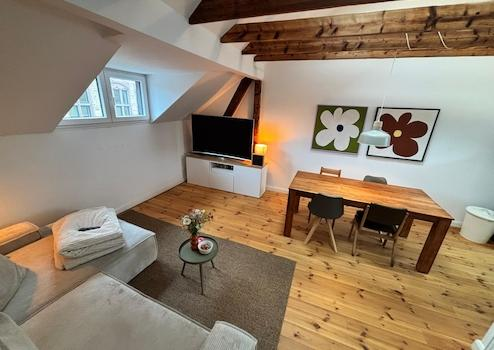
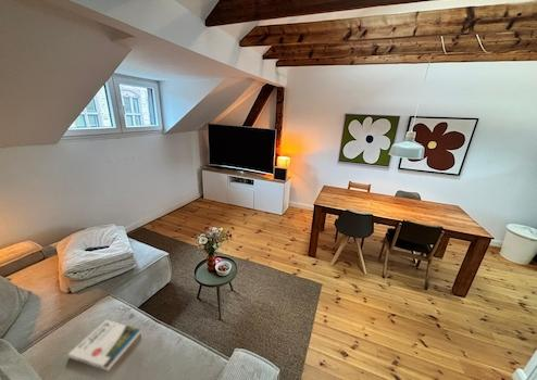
+ book [67,319,142,372]
